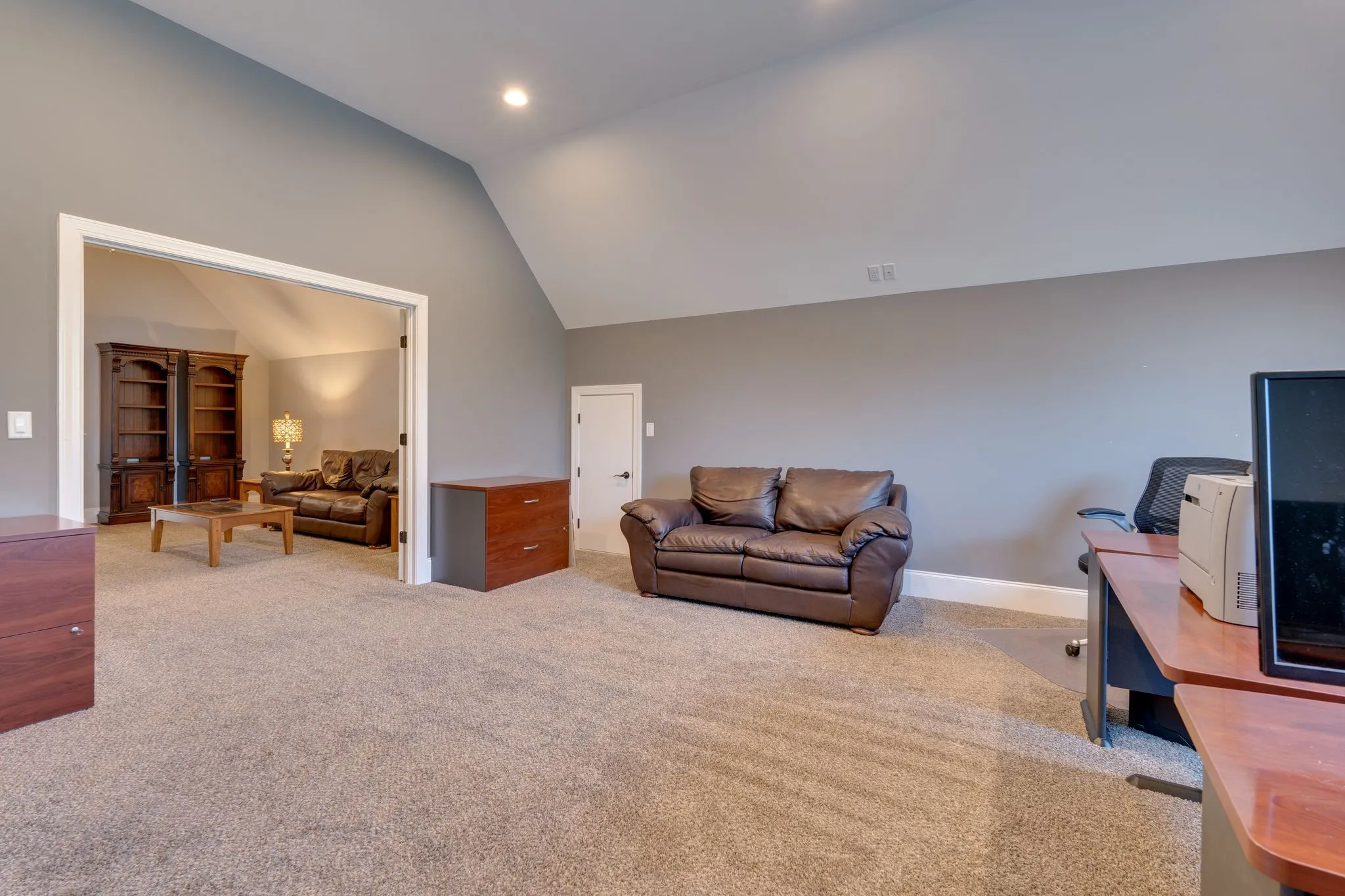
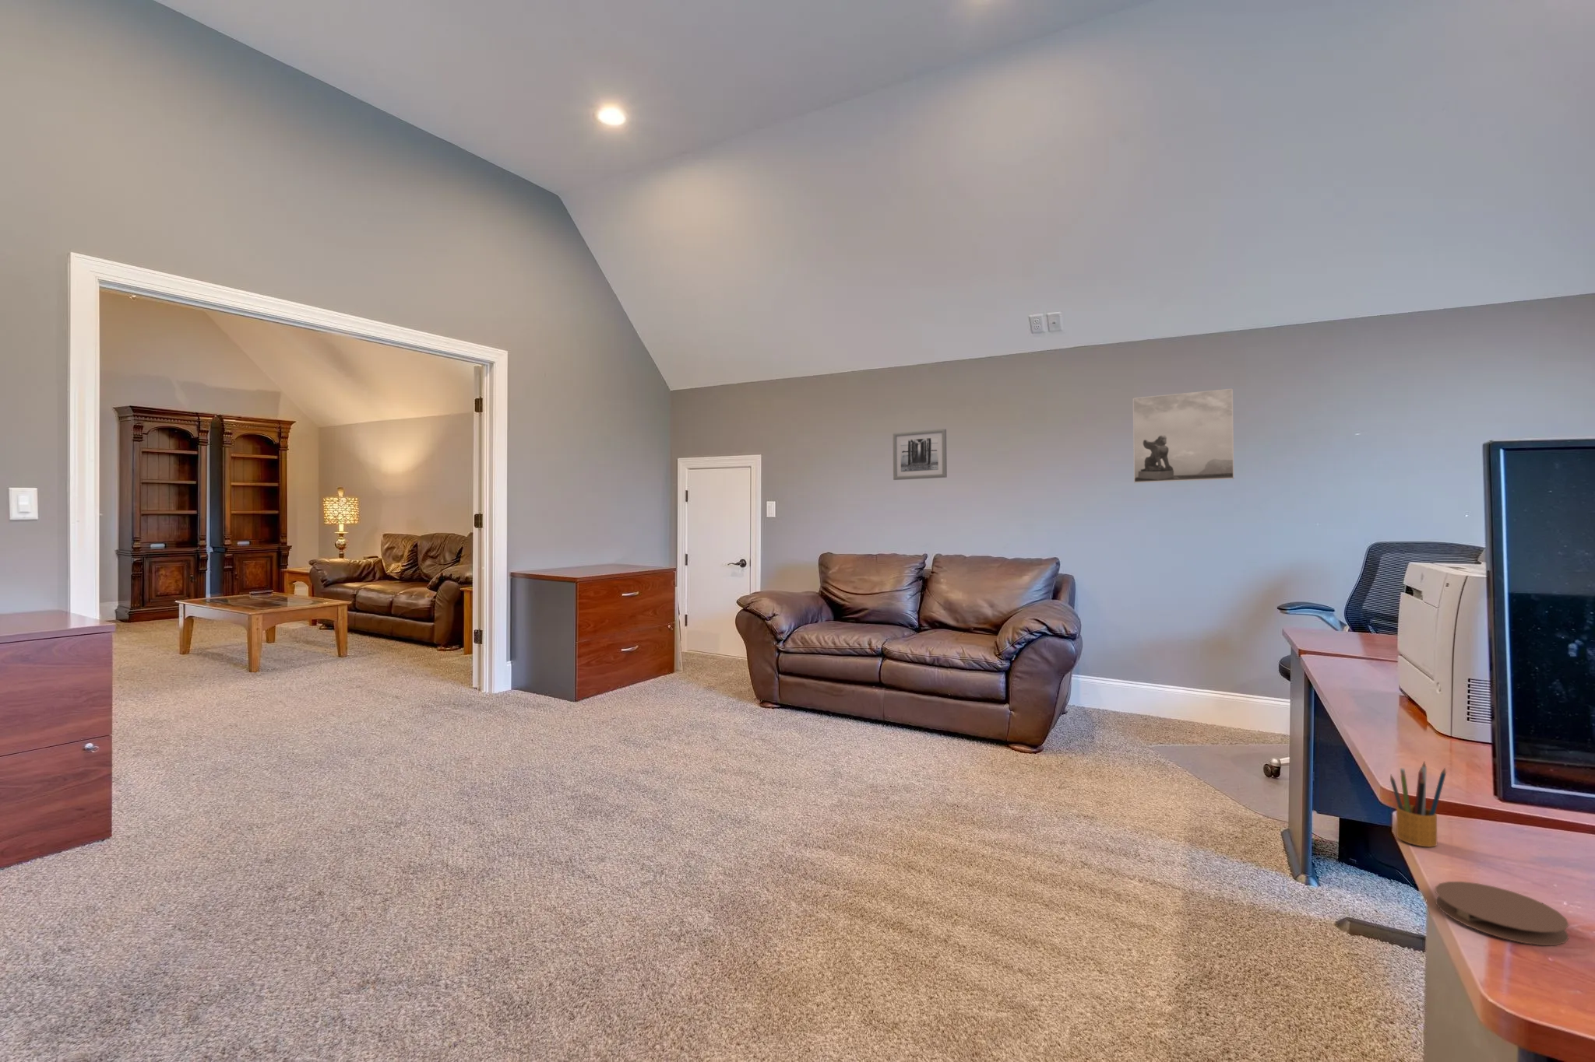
+ coaster [1435,881,1570,946]
+ pencil box [1390,761,1447,847]
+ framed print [1133,388,1234,484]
+ wall art [892,428,948,481]
